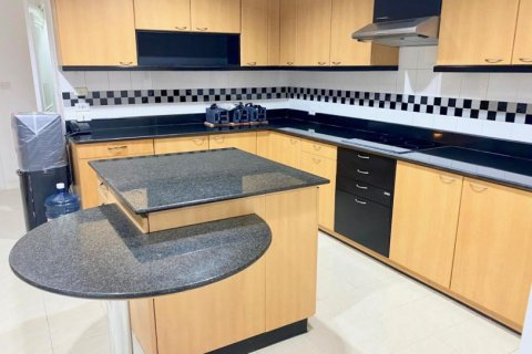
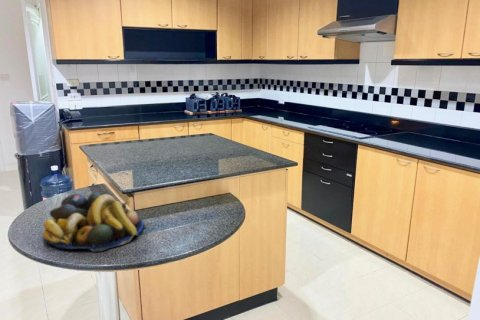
+ fruit bowl [42,192,145,253]
